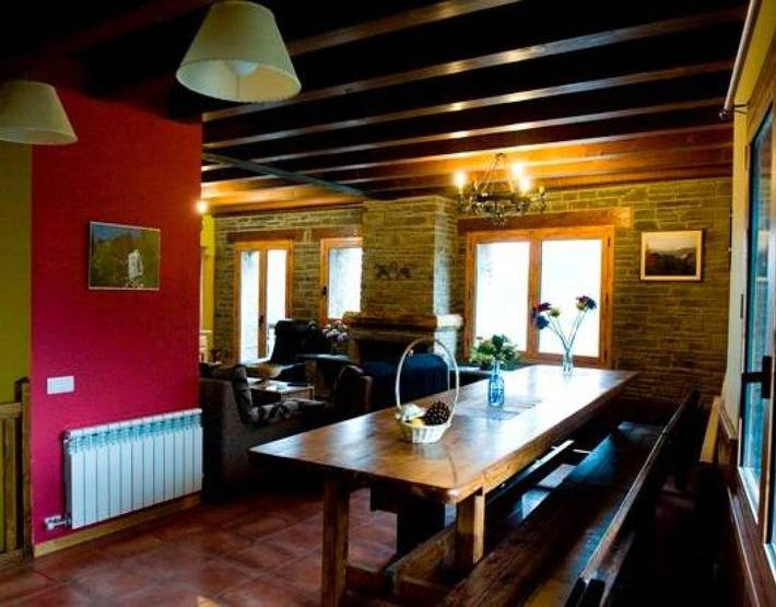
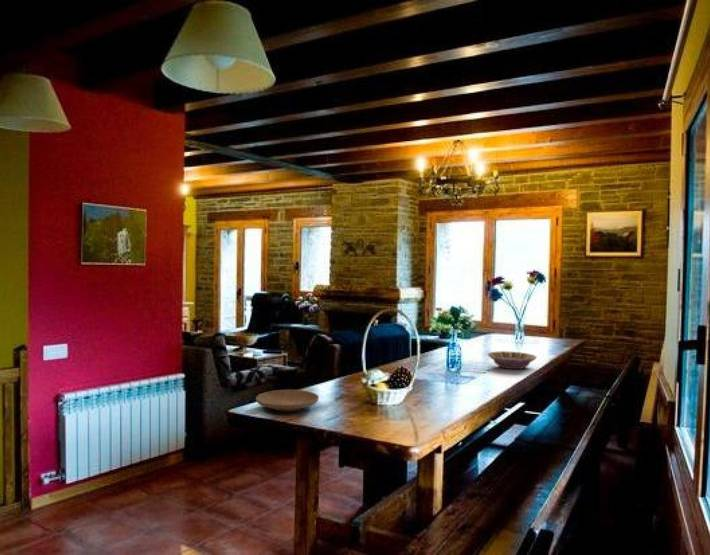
+ serving bowl [486,350,538,370]
+ plate [255,389,320,412]
